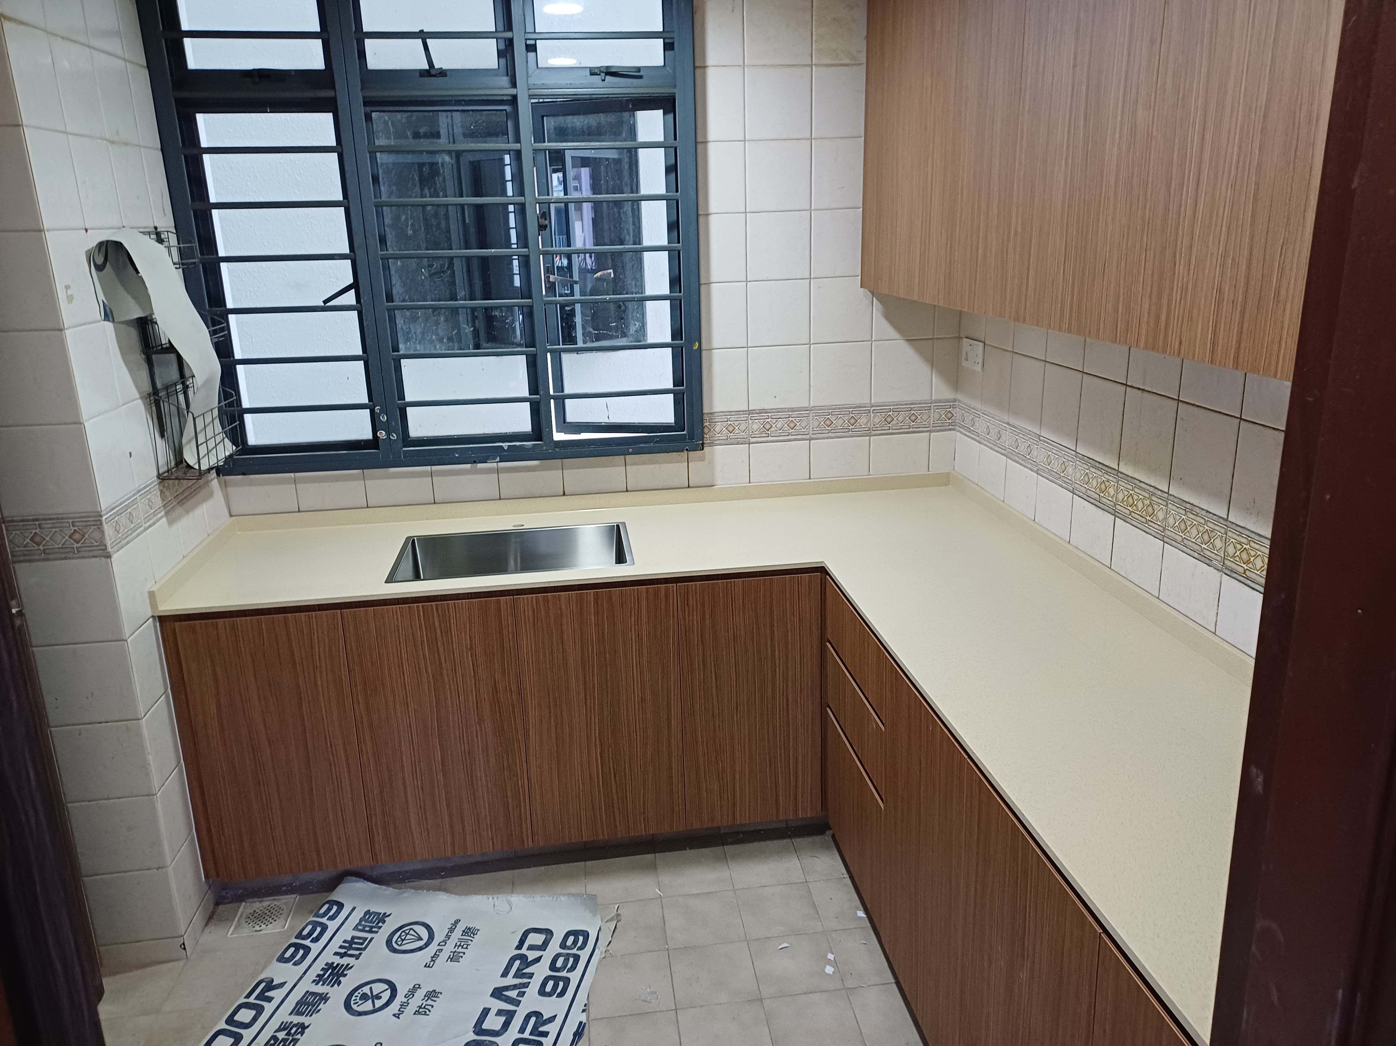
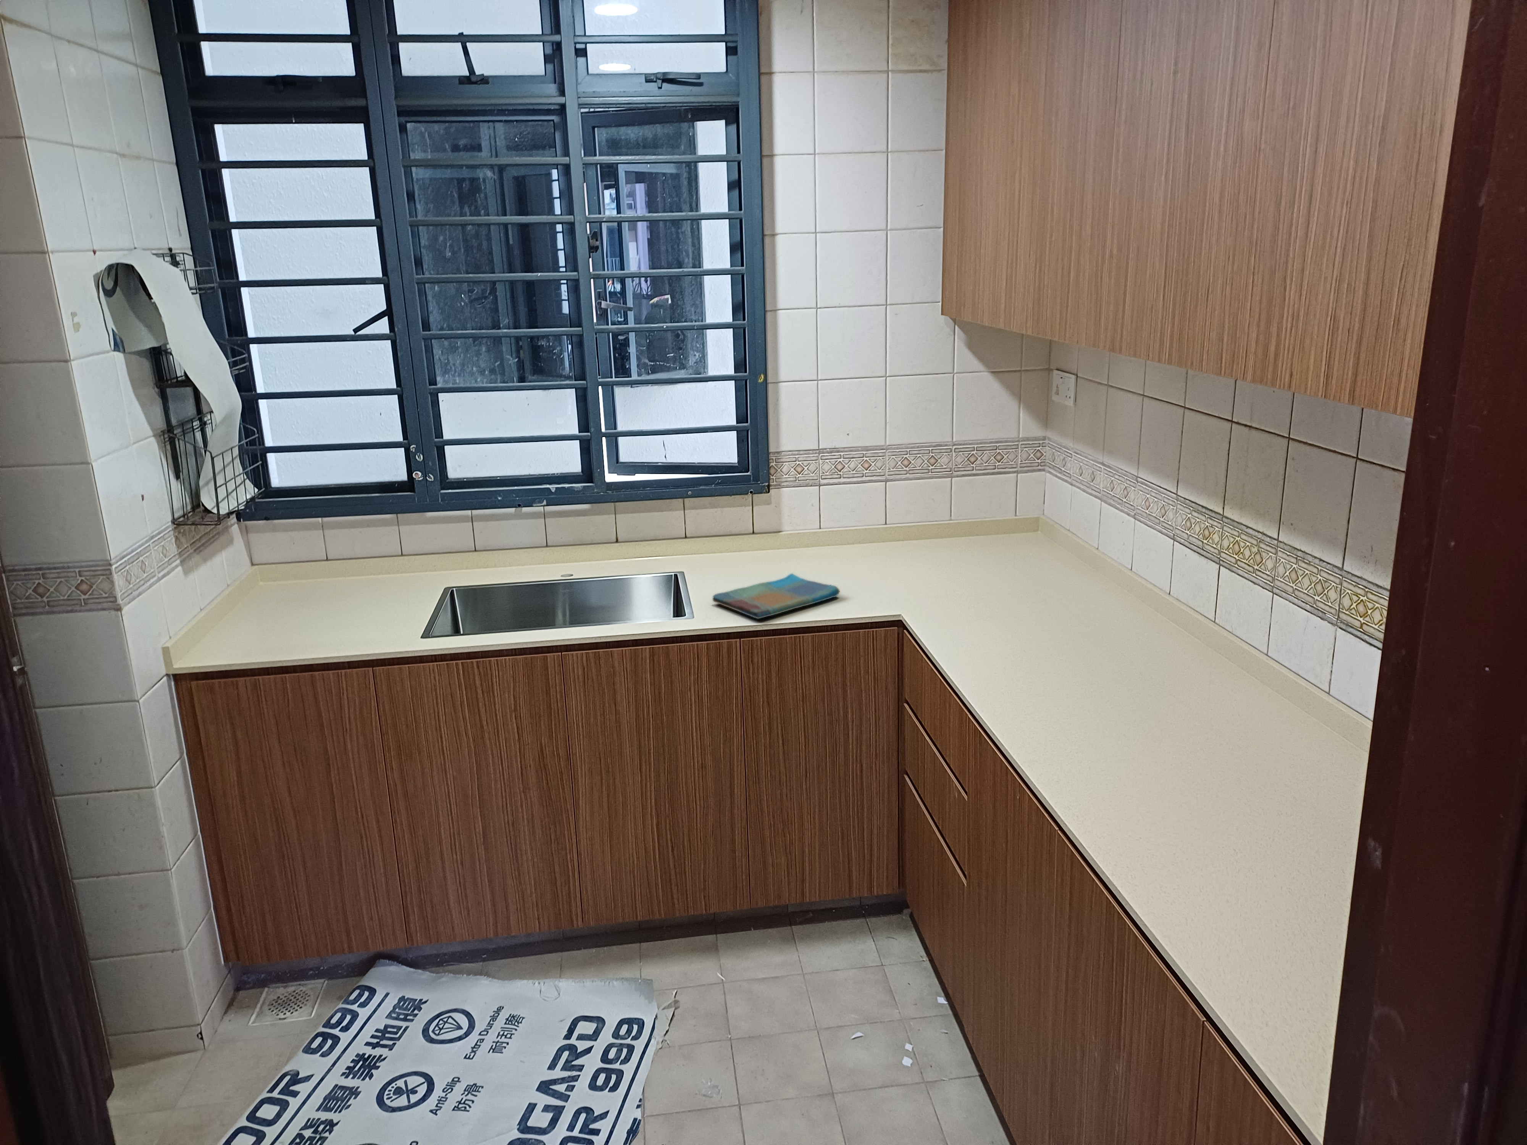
+ dish towel [712,572,840,619]
